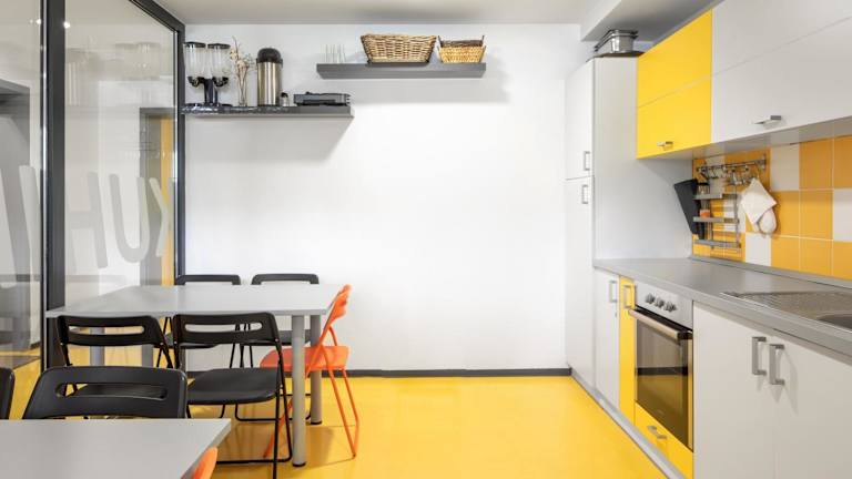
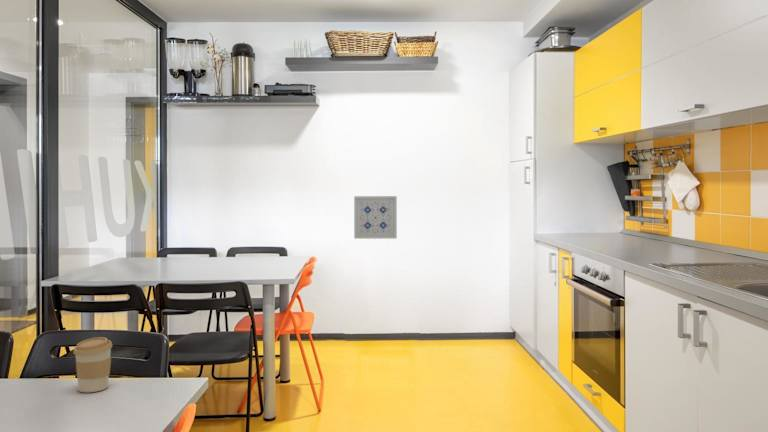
+ coffee cup [72,336,113,393]
+ wall art [353,195,398,240]
